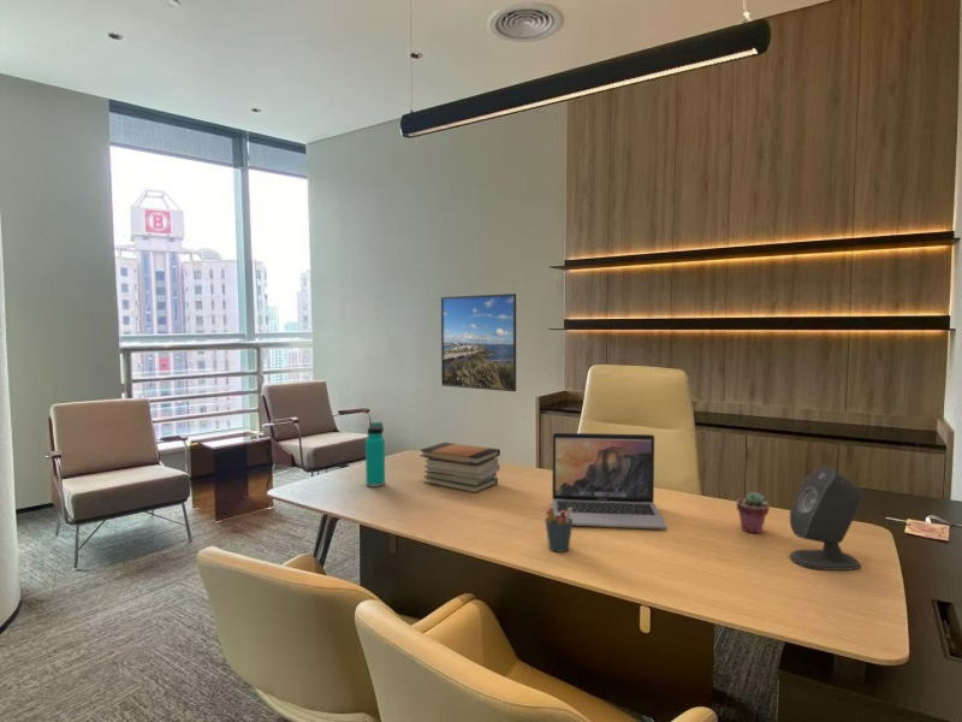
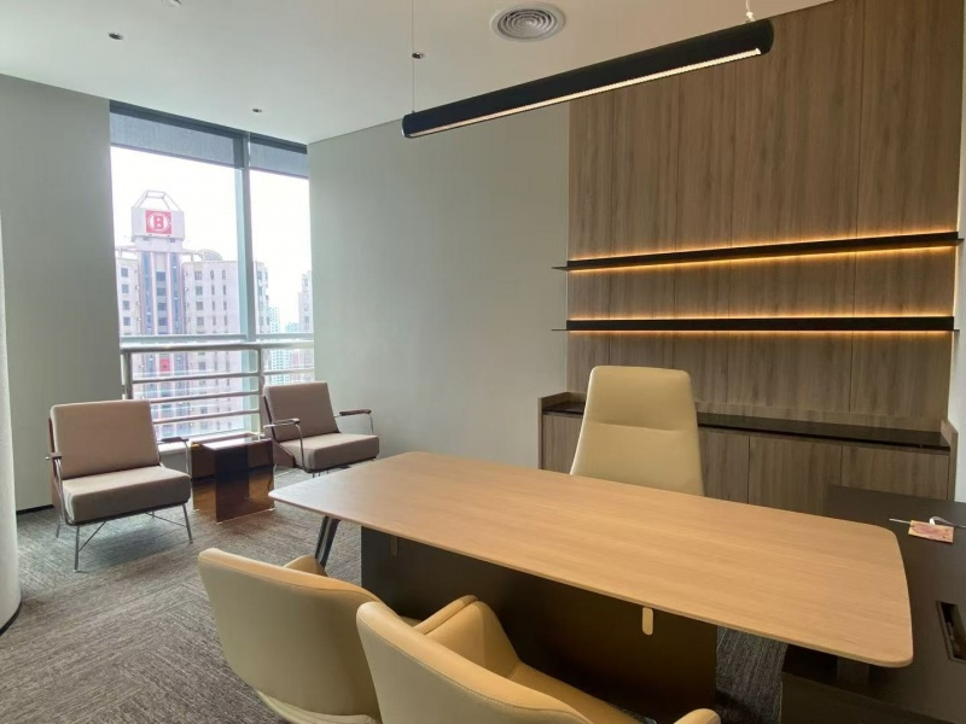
- pen holder [544,507,574,554]
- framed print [440,292,517,392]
- speaker [789,466,865,572]
- laptop [551,432,669,529]
- book stack [418,442,501,495]
- potted succulent [736,491,771,534]
- water bottle [364,421,386,487]
